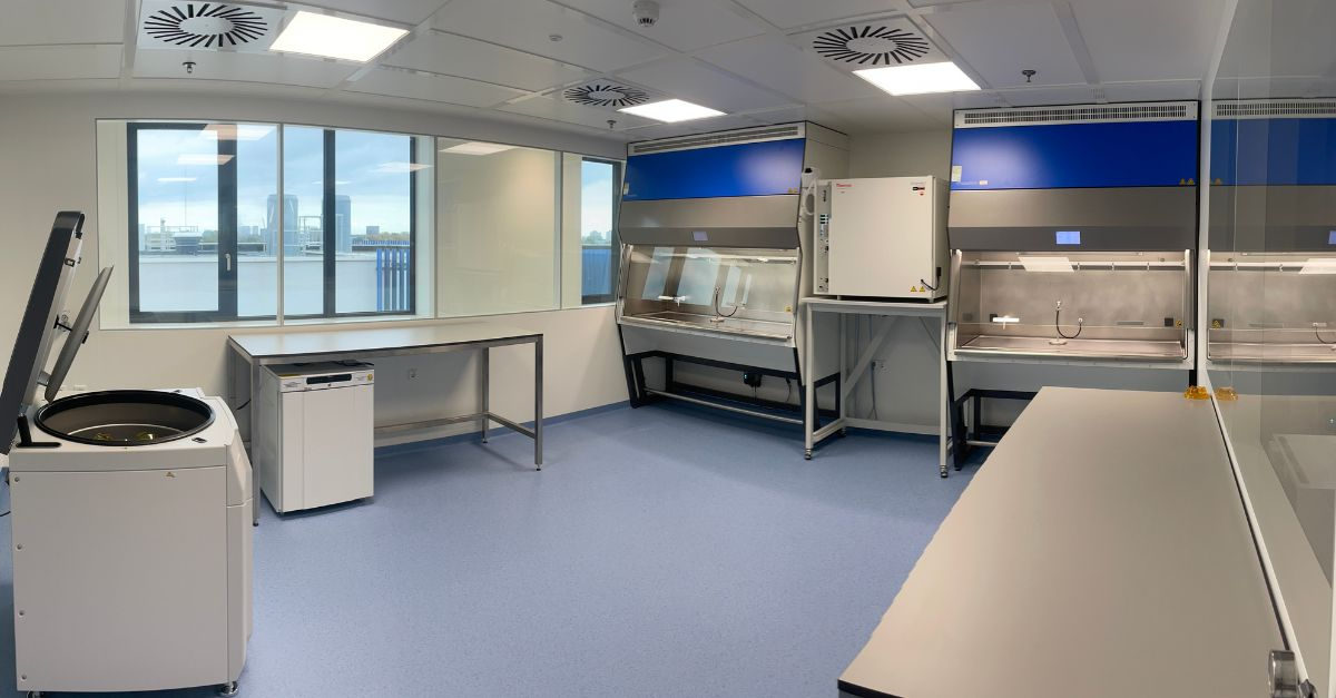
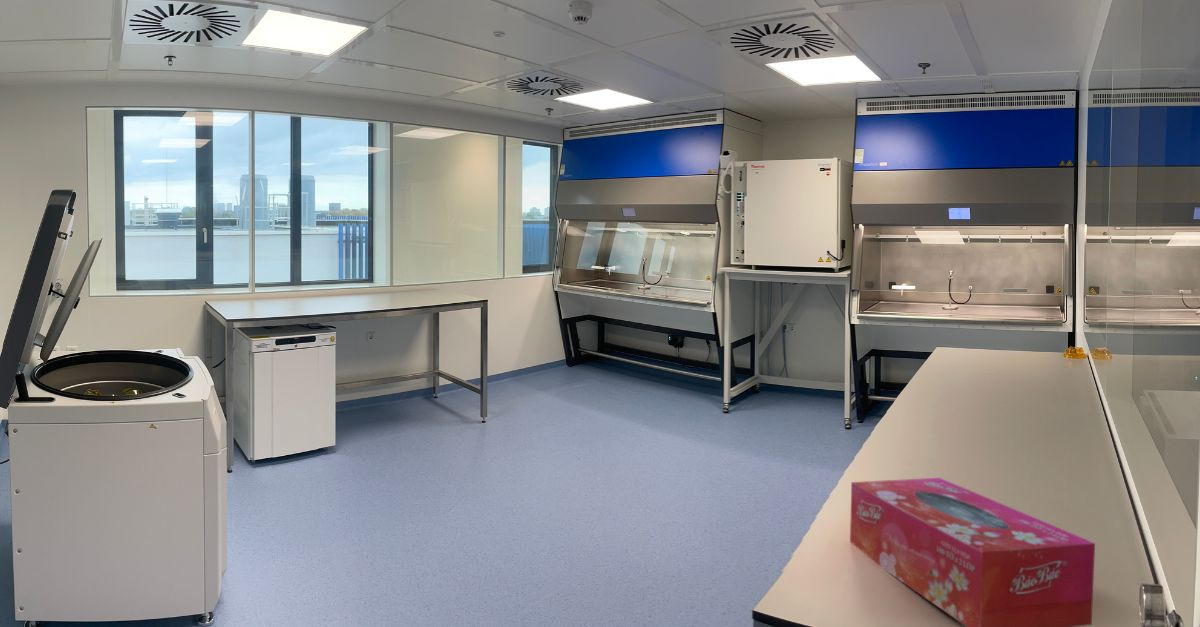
+ tissue box [849,477,1096,627]
